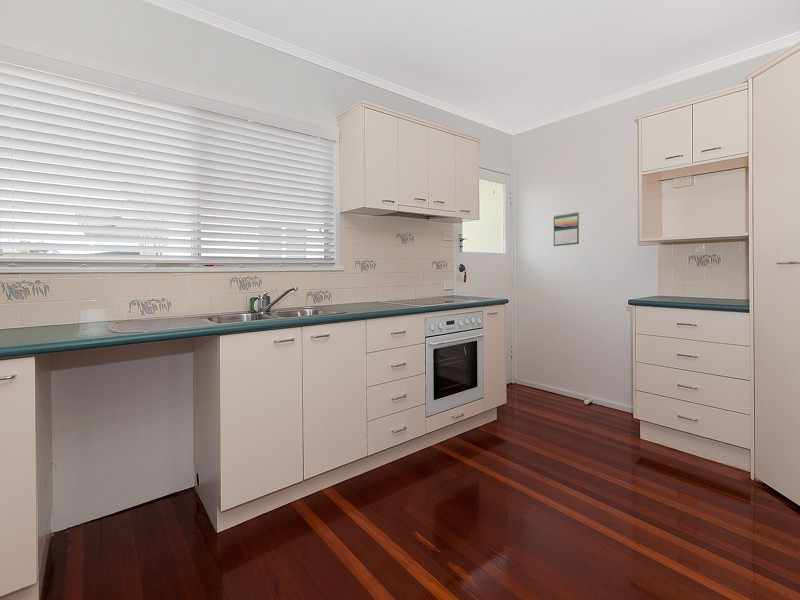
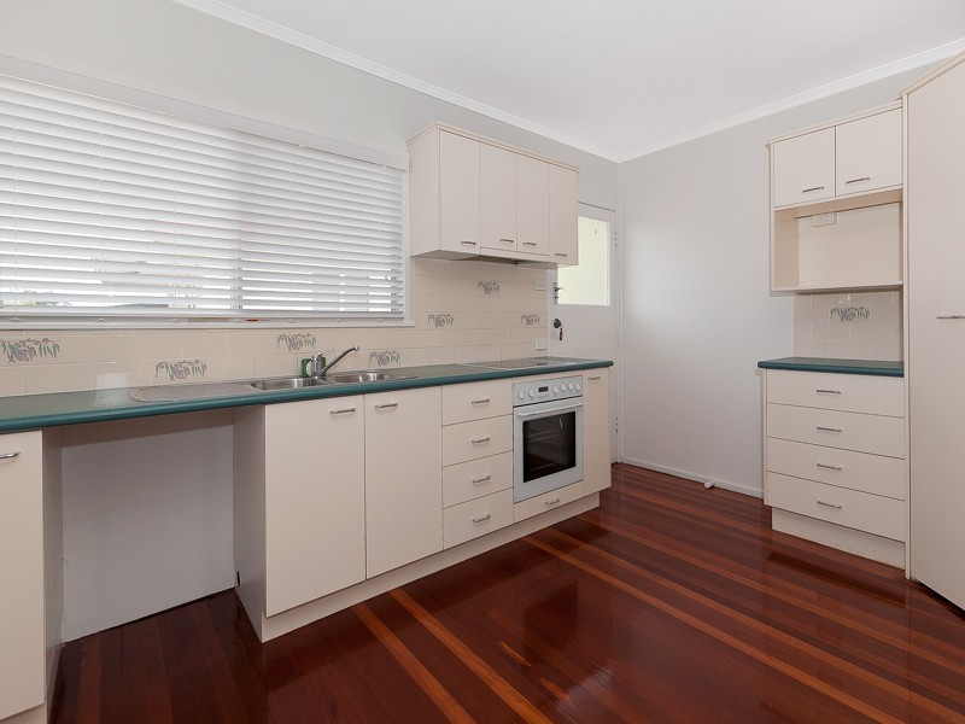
- calendar [553,211,580,247]
